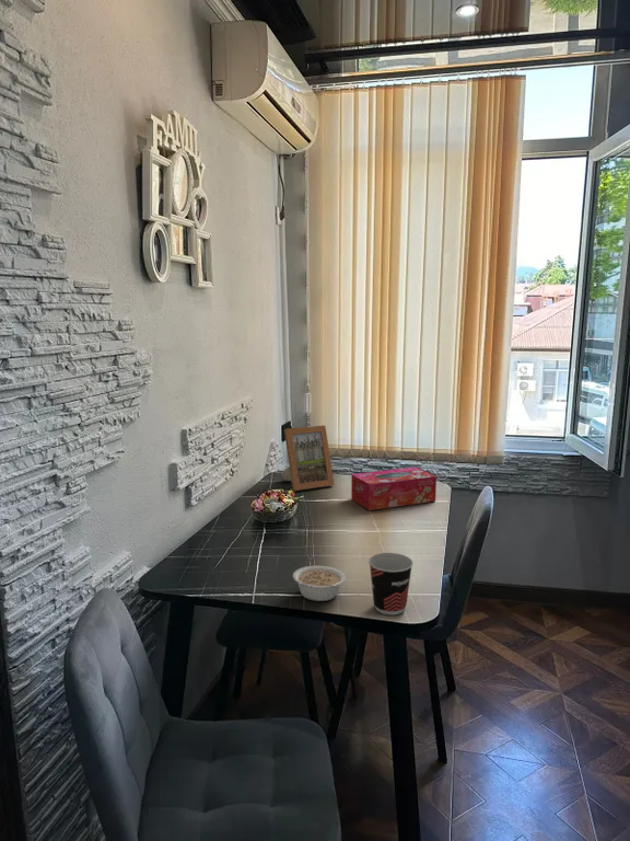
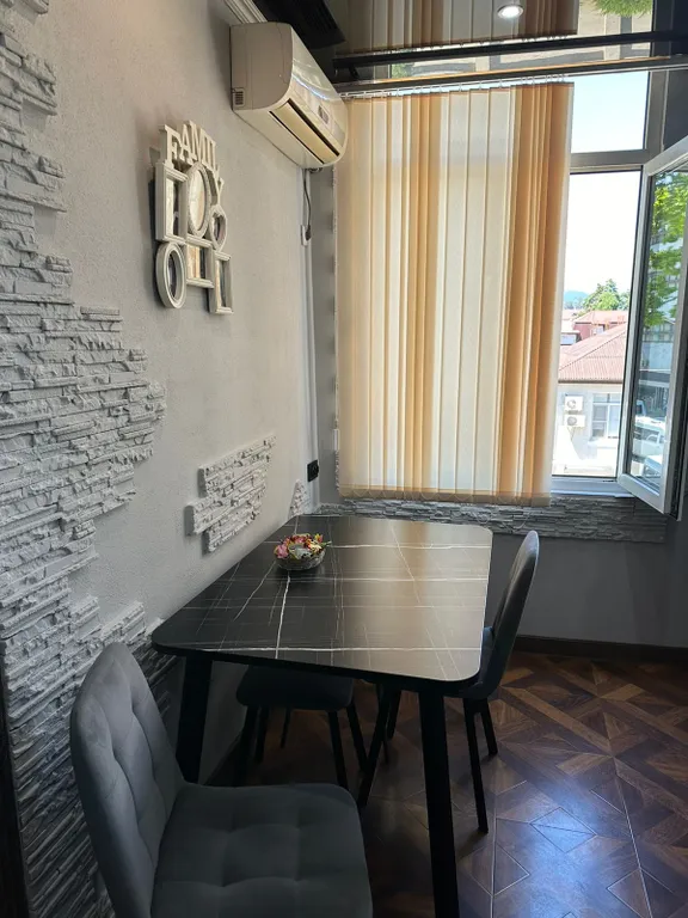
- tissue box [350,466,438,511]
- picture frame [280,425,335,492]
- cup [368,552,415,615]
- legume [292,565,347,602]
